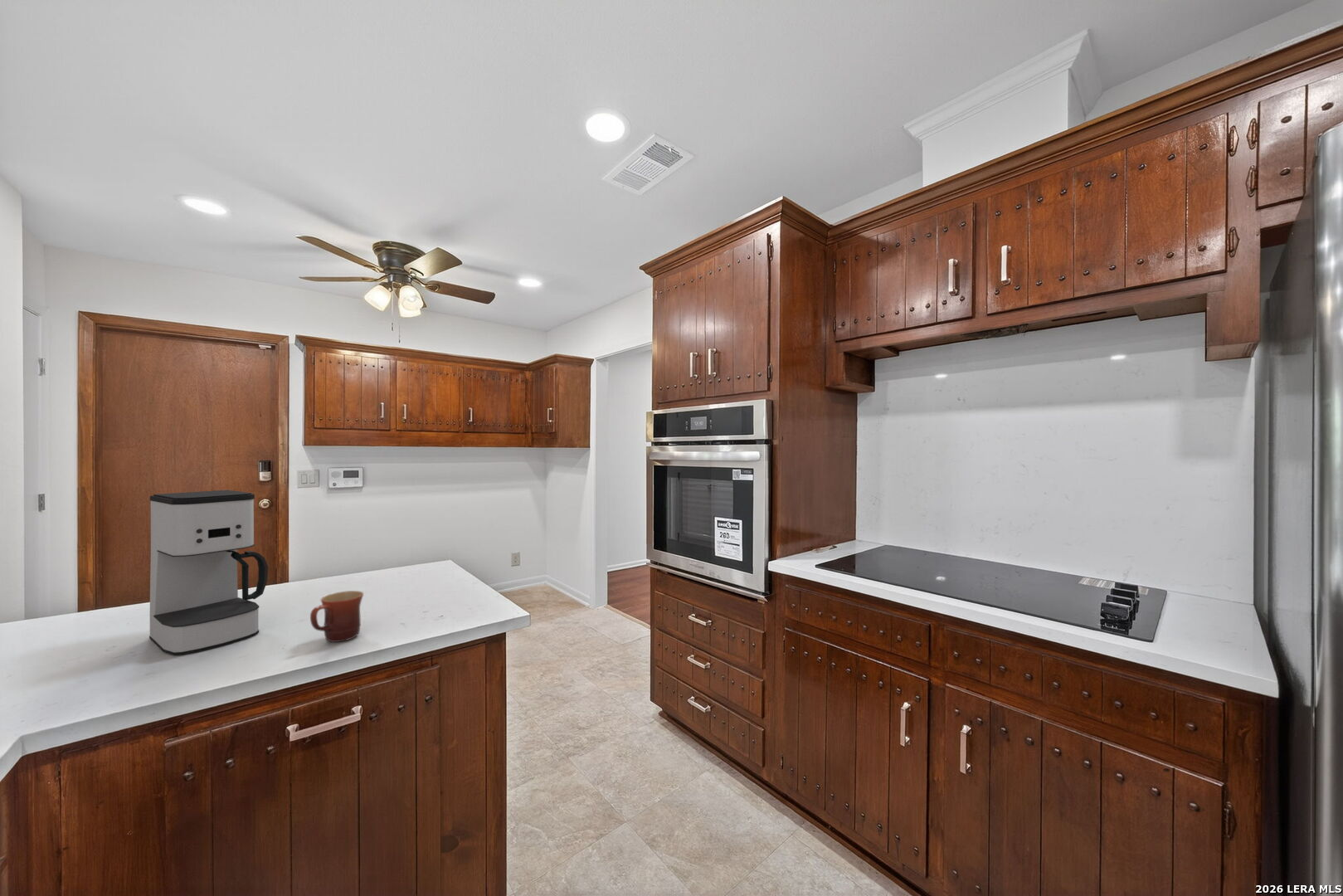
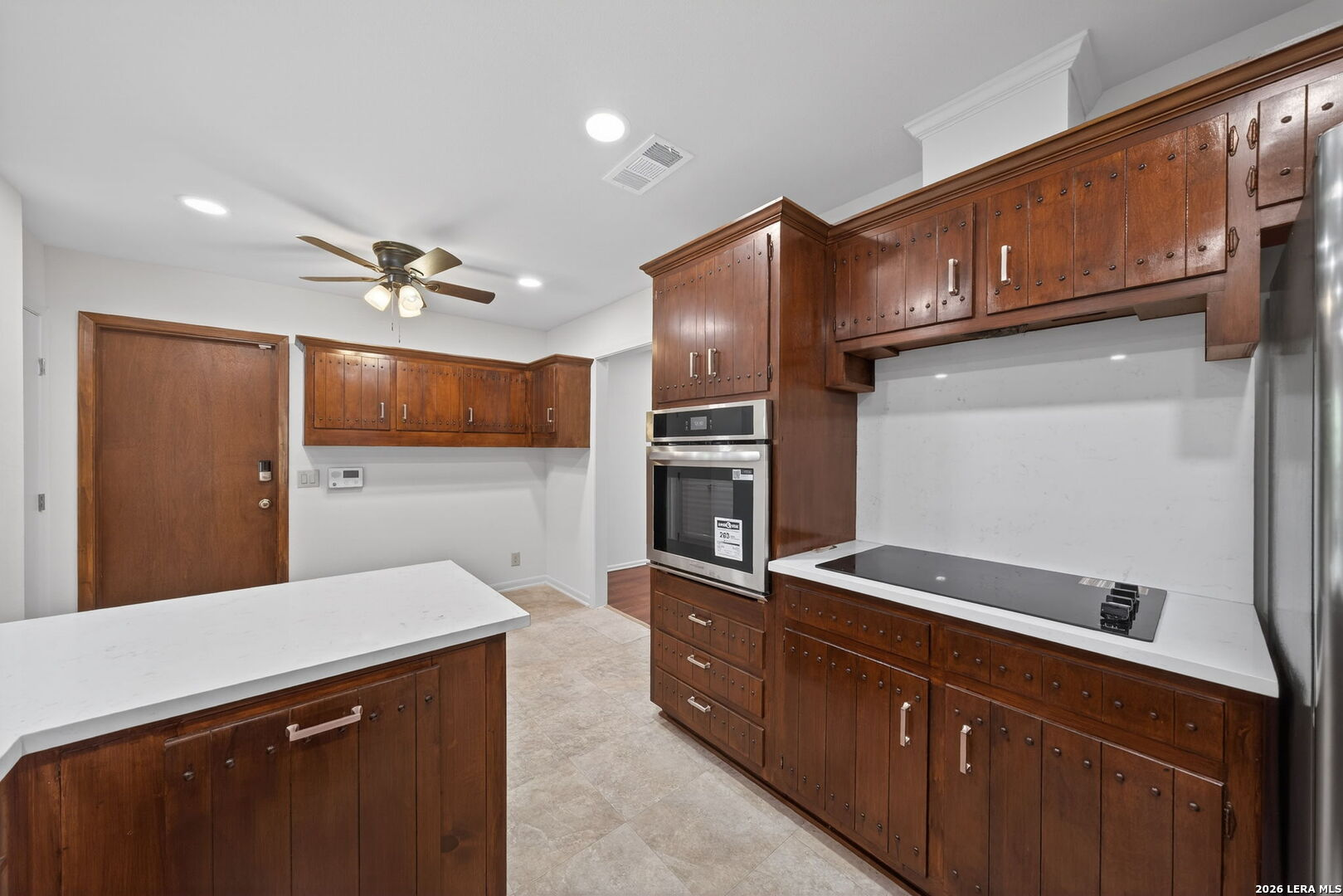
- mug [309,590,364,643]
- coffee maker [148,489,269,655]
